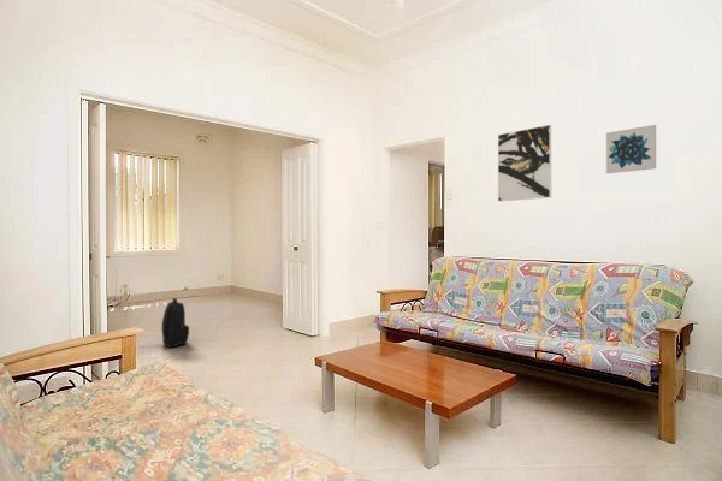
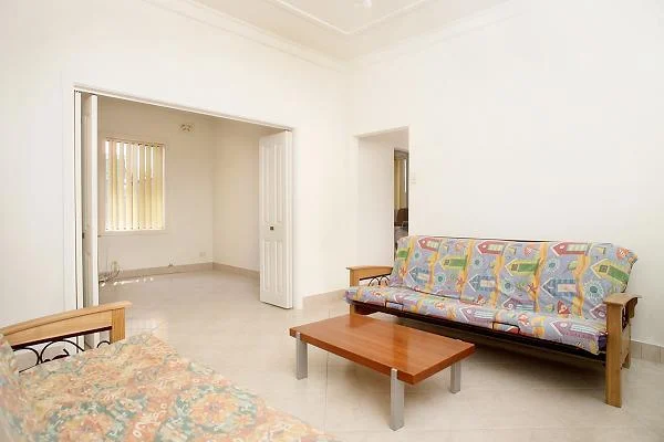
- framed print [497,124,552,203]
- backpack [161,297,190,349]
- wall art [605,124,657,174]
